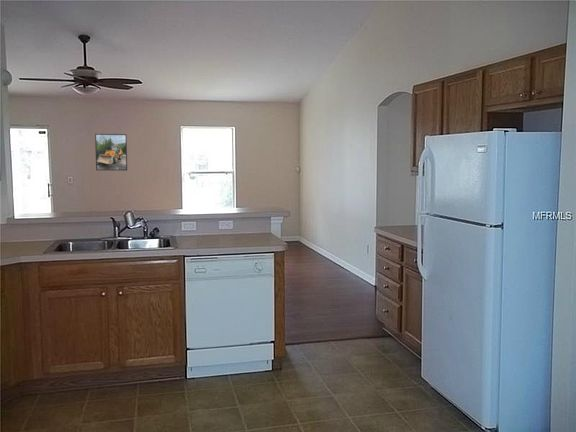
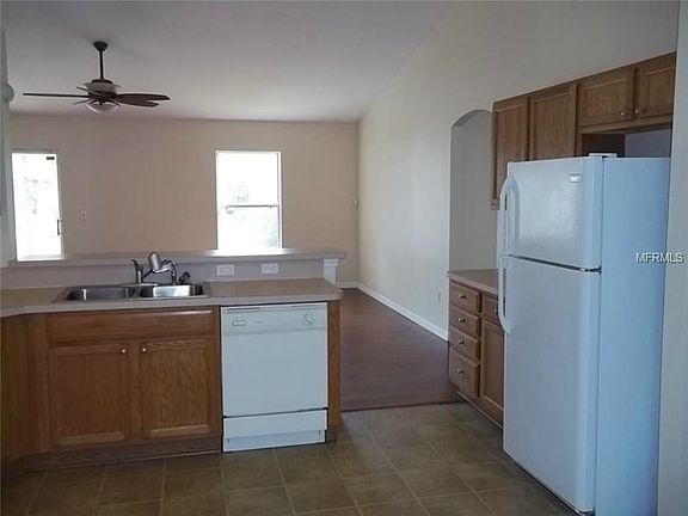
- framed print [94,133,128,171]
